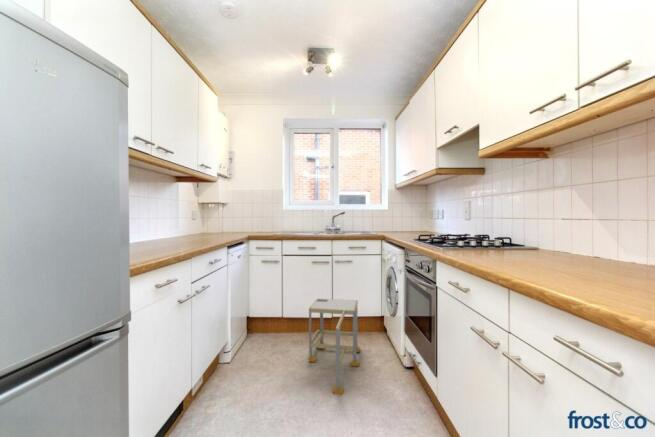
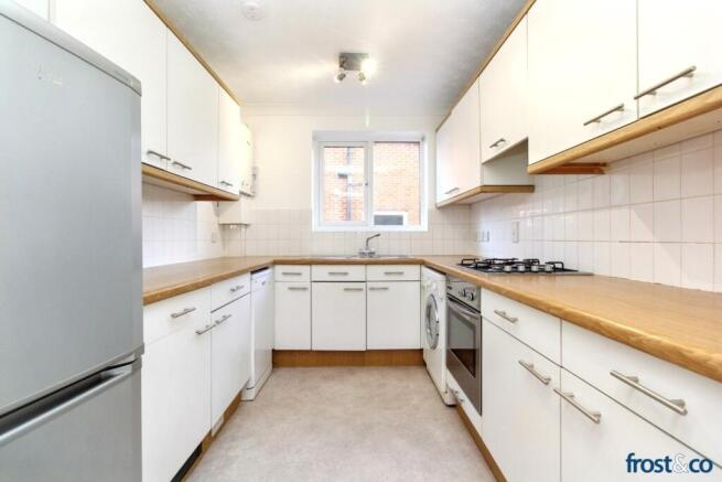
- step stool [308,298,361,396]
